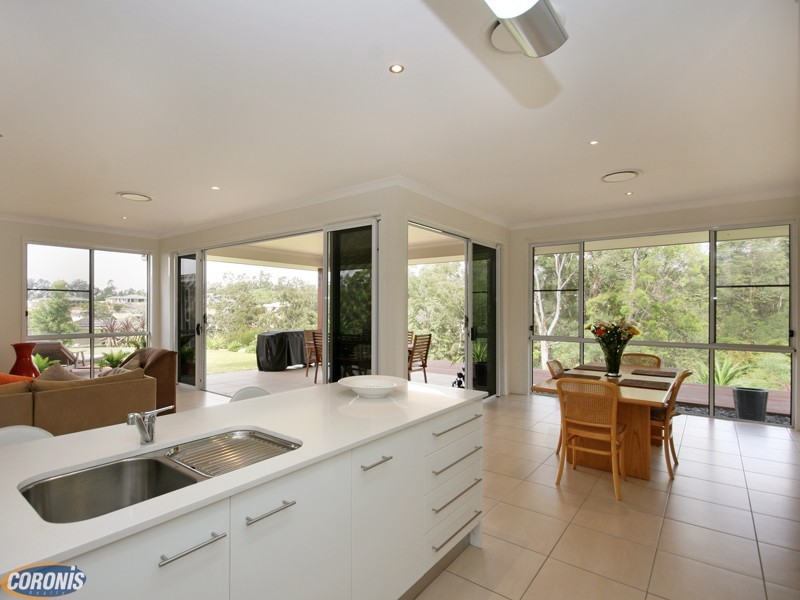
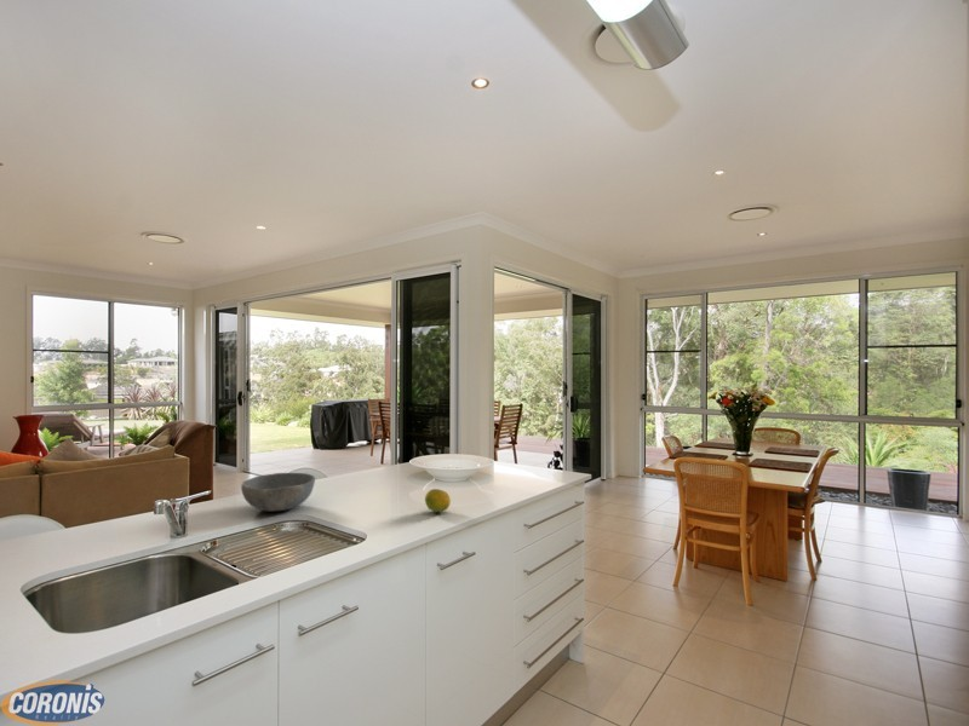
+ bowl [240,472,316,513]
+ fruit [424,488,452,513]
